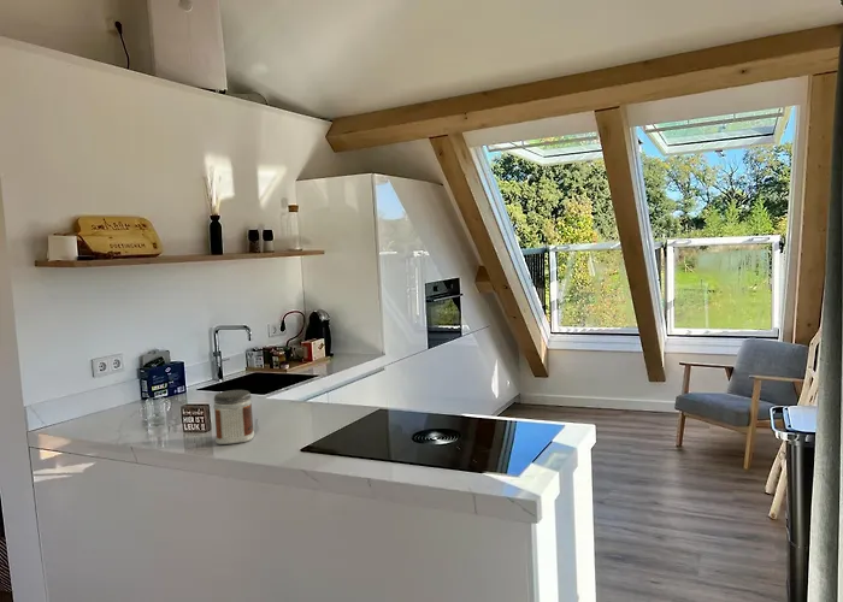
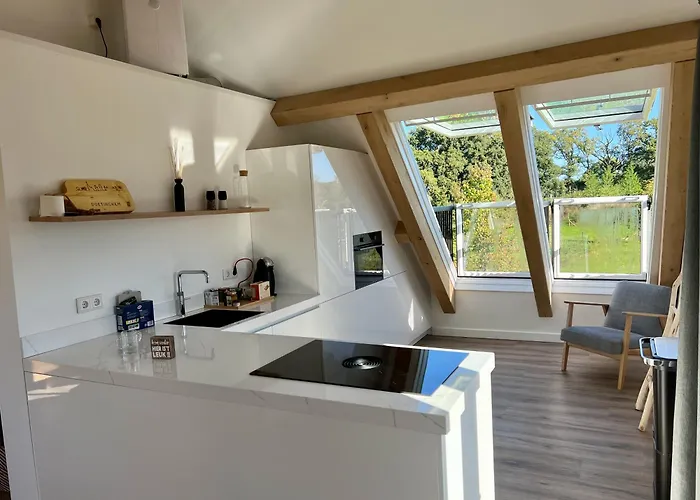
- jar [212,389,255,445]
